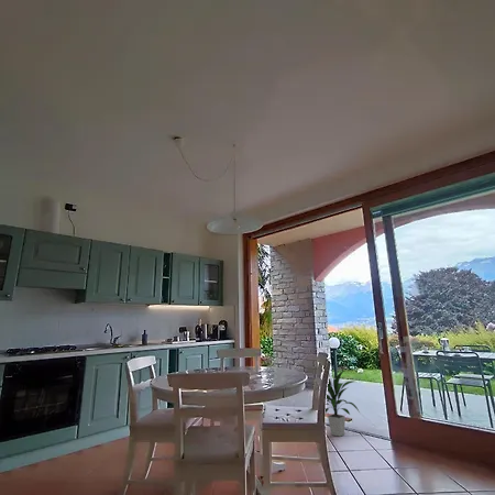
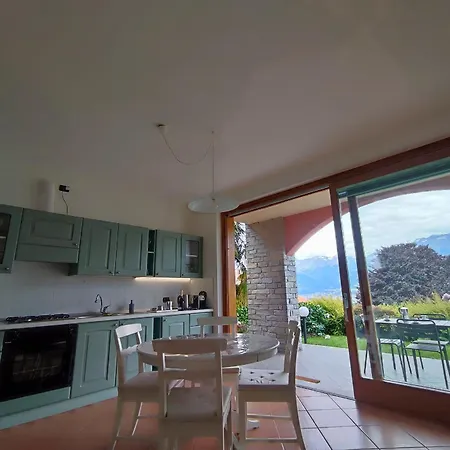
- indoor plant [324,369,361,438]
